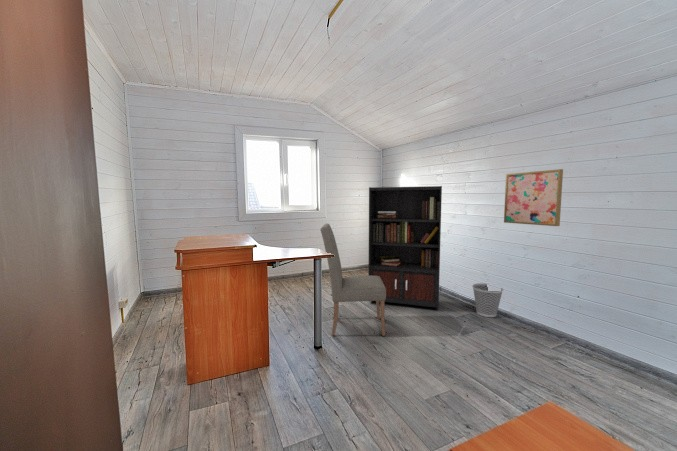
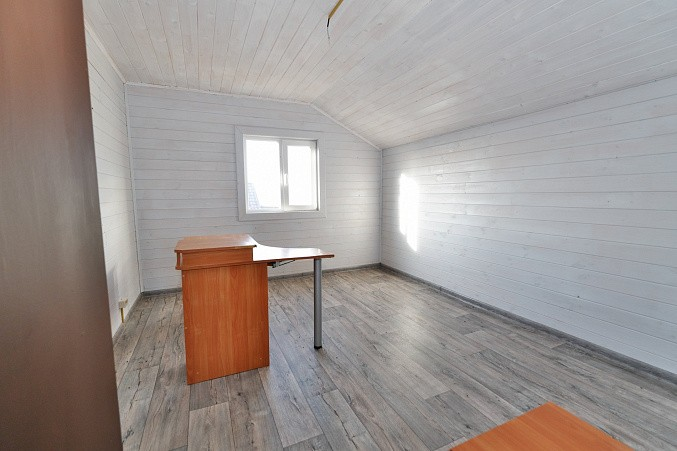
- chair [319,223,386,337]
- wall art [503,168,564,227]
- bookcase [368,185,459,310]
- wastebasket [471,282,504,318]
